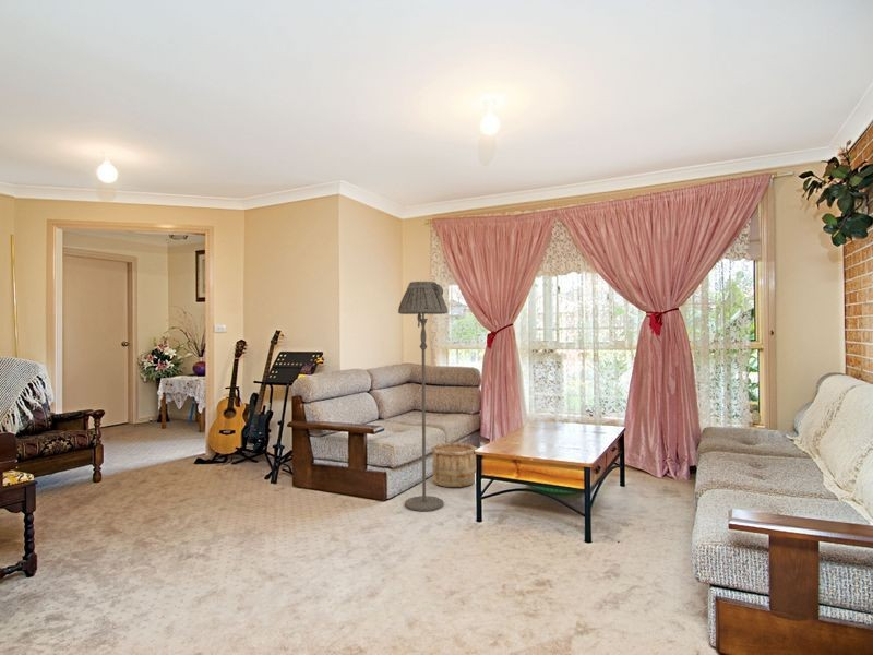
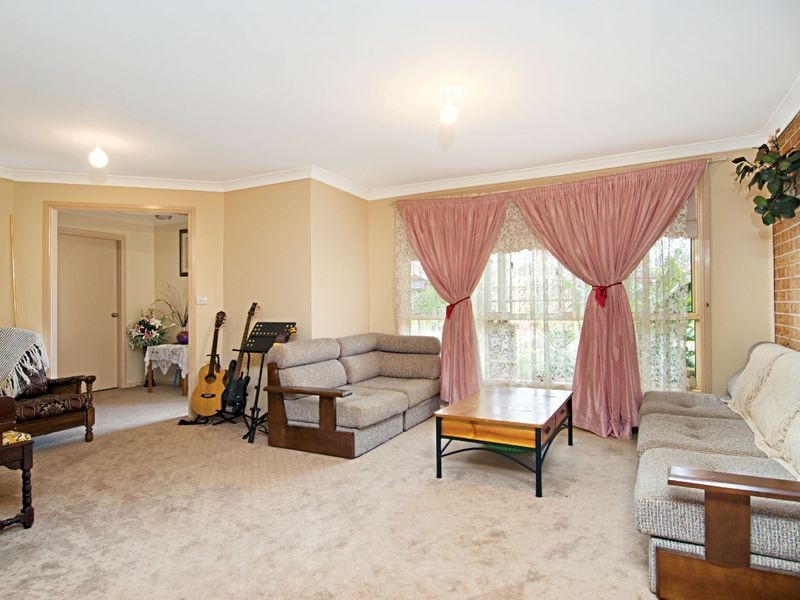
- wooden bucket [431,441,478,488]
- floor lamp [397,281,450,512]
